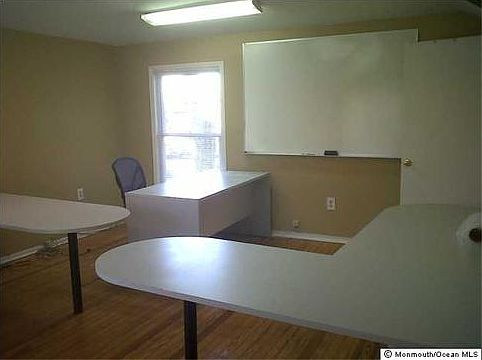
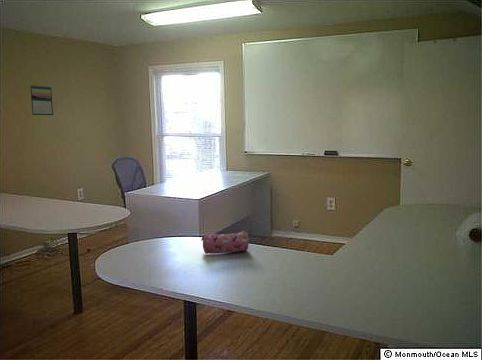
+ pencil case [200,230,250,255]
+ calendar [29,84,54,116]
